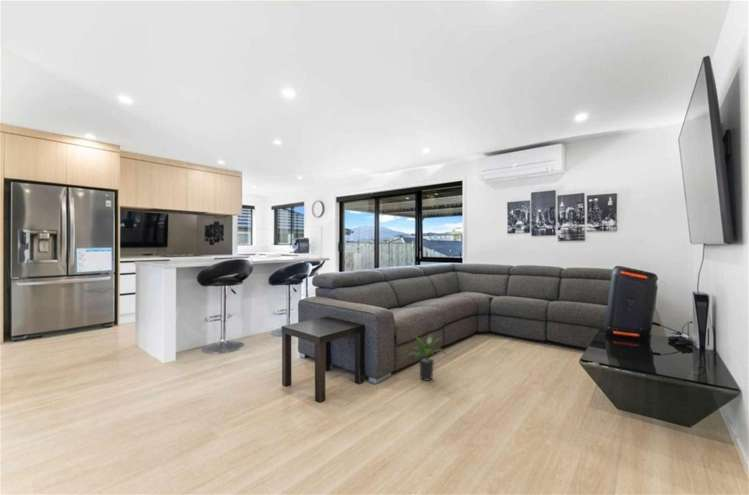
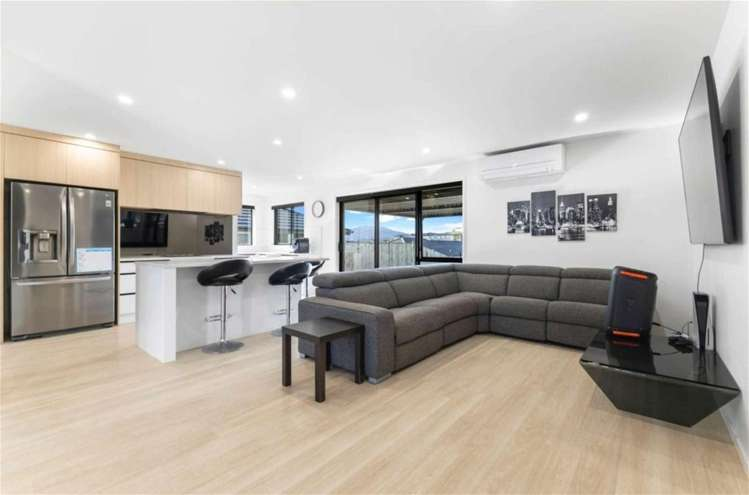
- potted plant [407,333,447,382]
